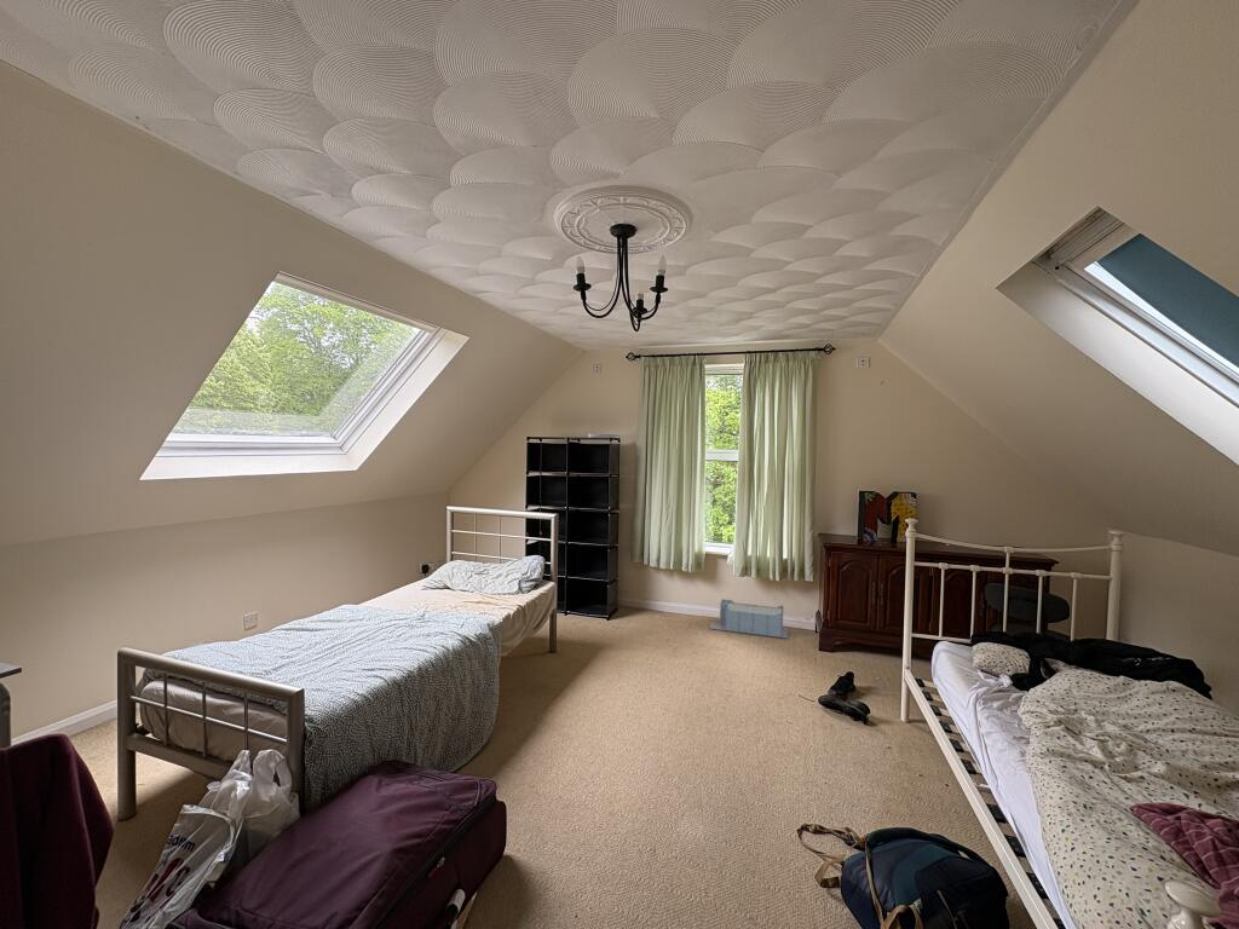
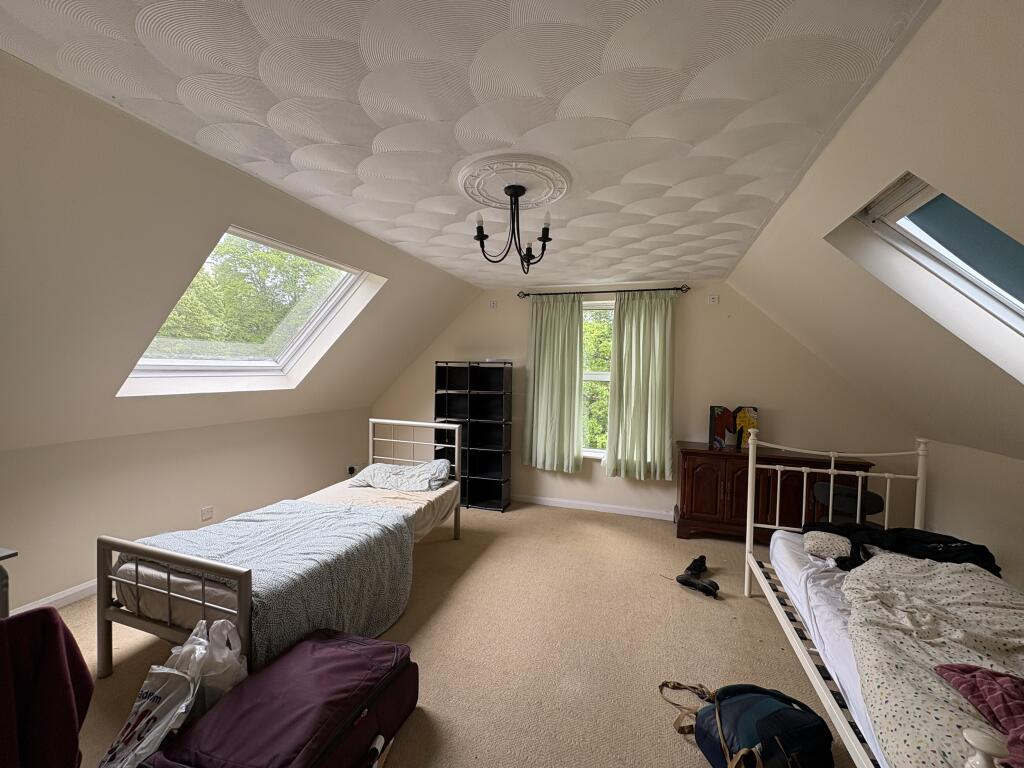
- storage bin [708,598,789,639]
